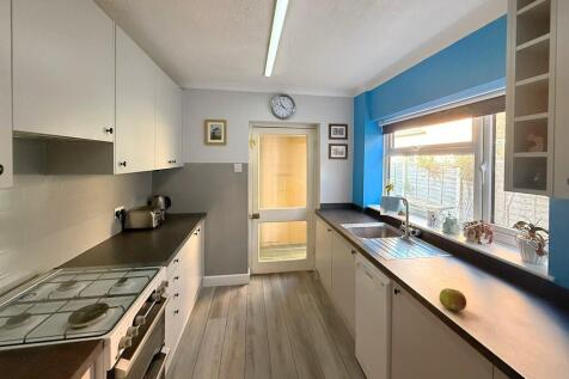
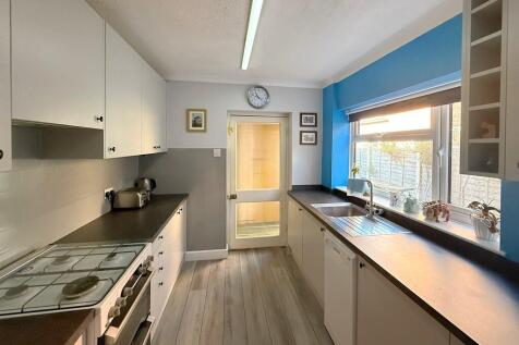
- fruit [438,287,467,312]
